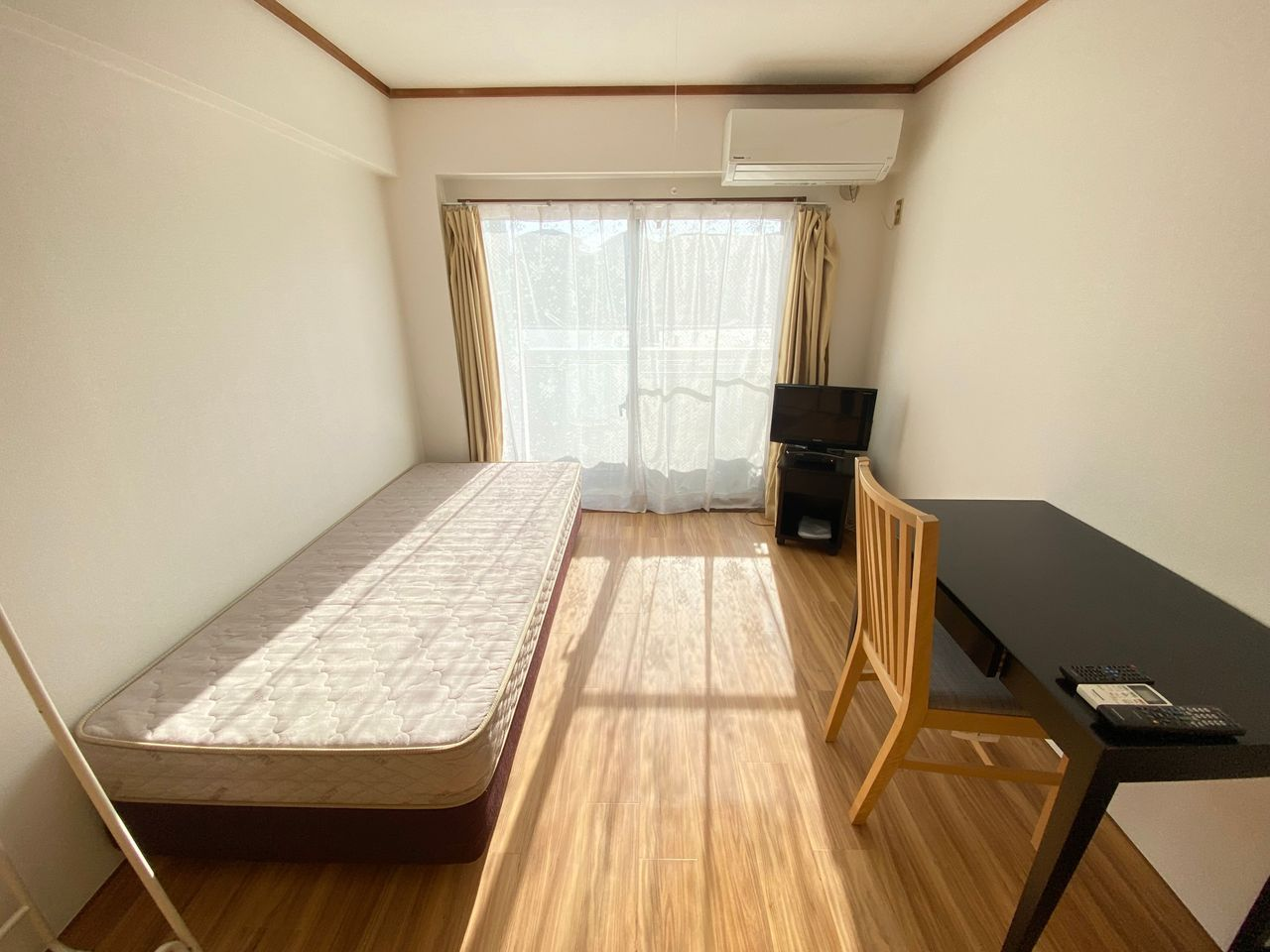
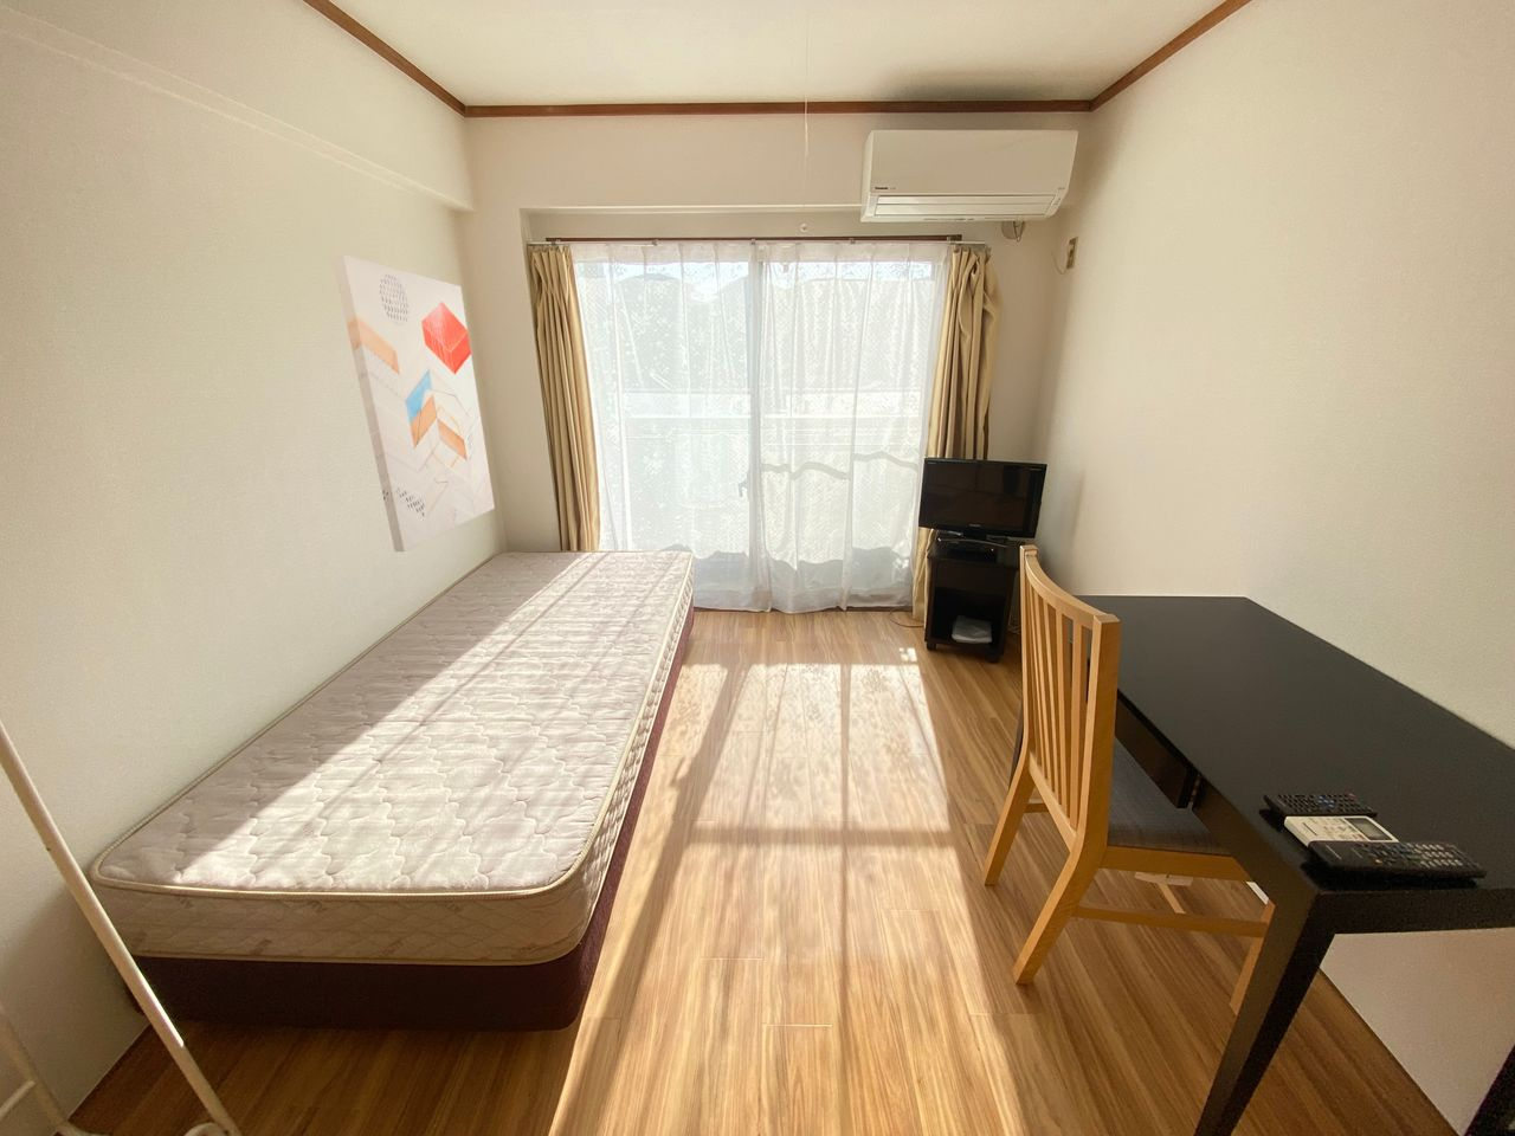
+ wall art [332,253,496,552]
